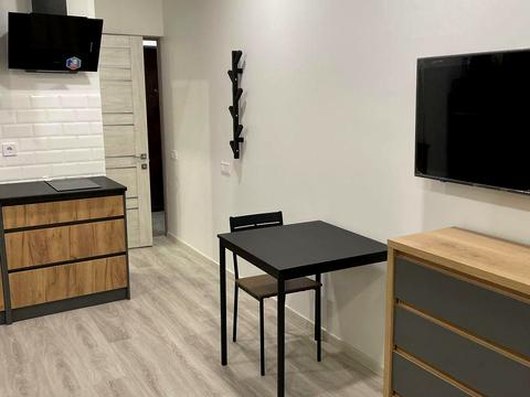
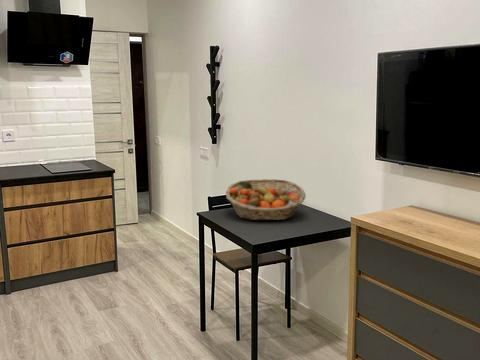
+ fruit basket [225,178,307,221]
